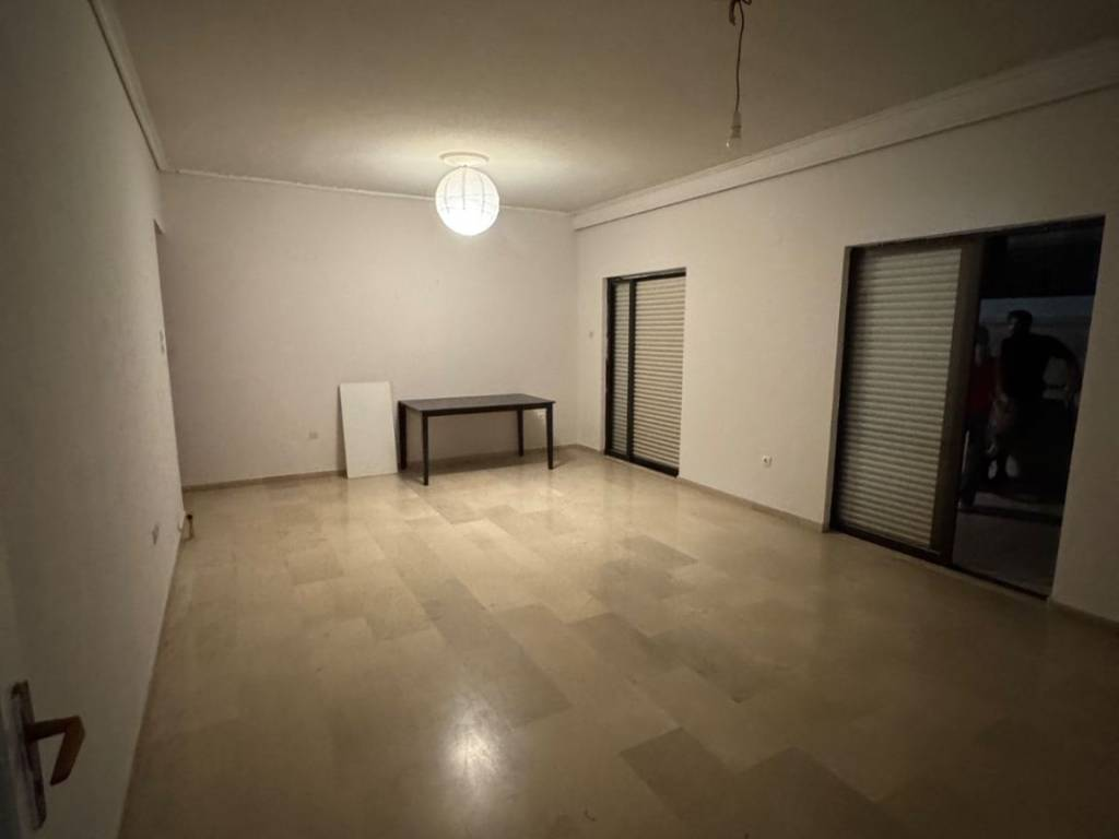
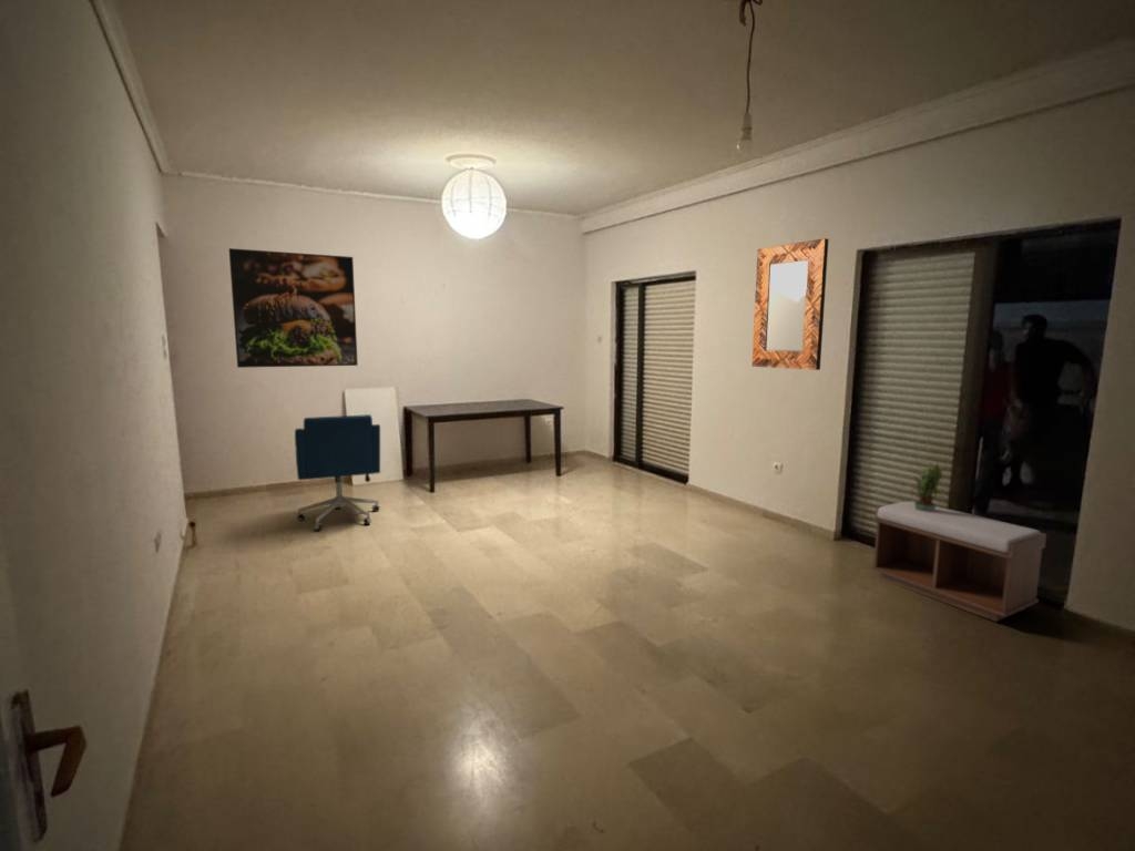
+ office chair [294,413,381,532]
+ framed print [228,247,359,369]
+ bench [870,500,1047,623]
+ home mirror [751,237,829,371]
+ potted plant [909,462,948,512]
